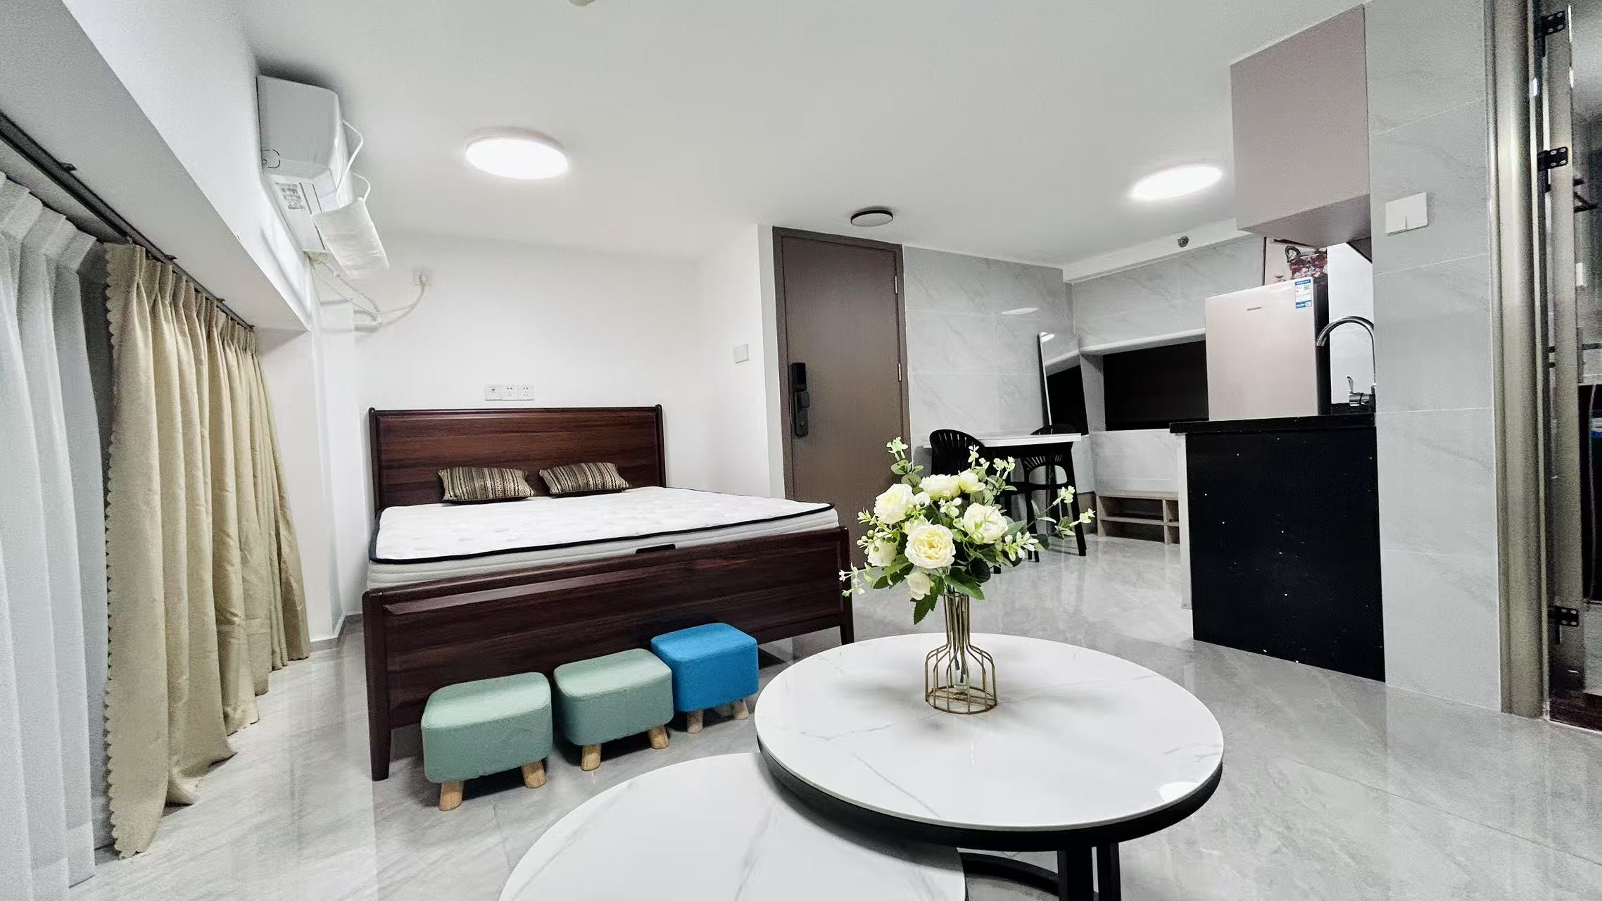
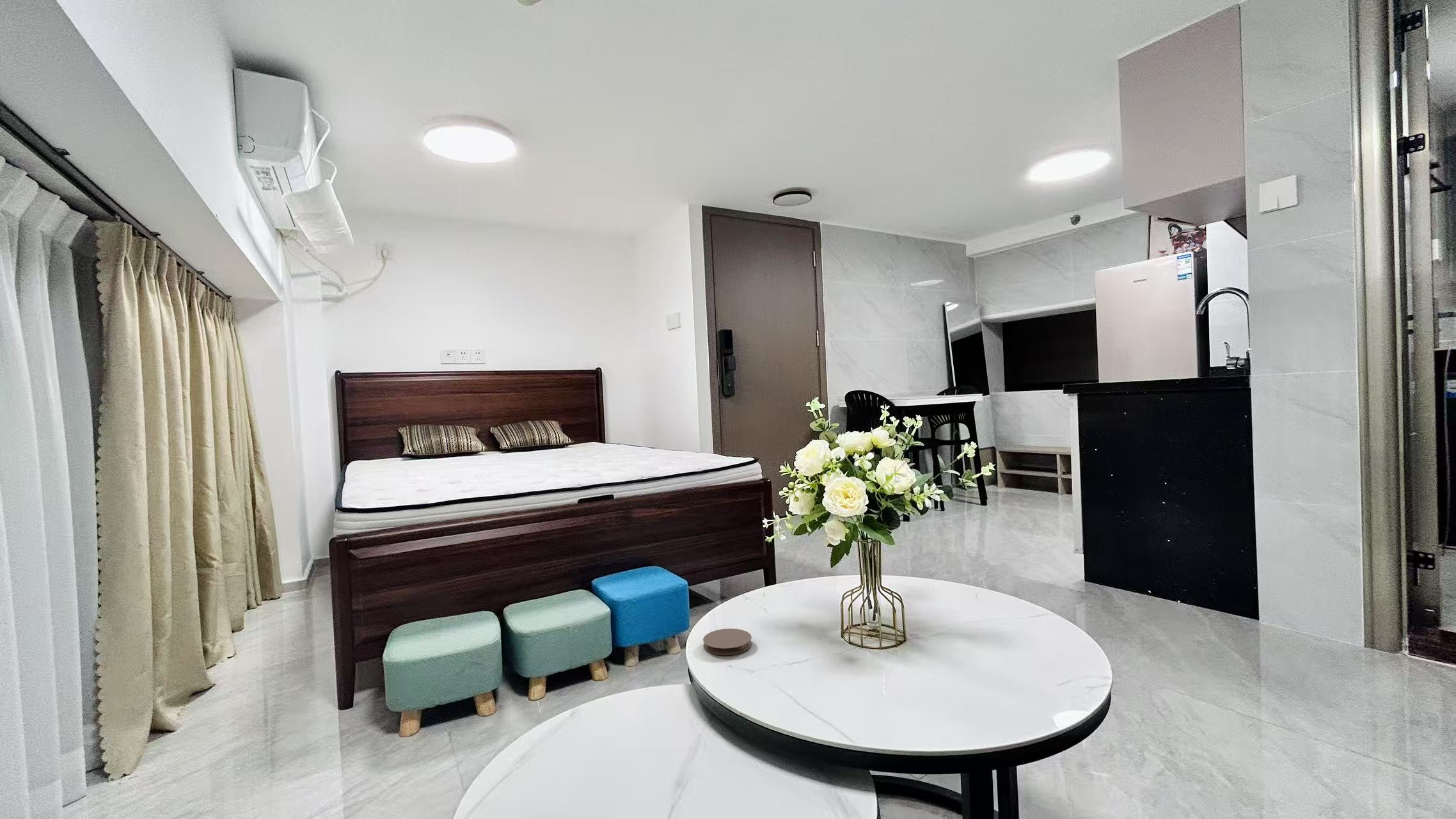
+ coaster [702,628,752,656]
